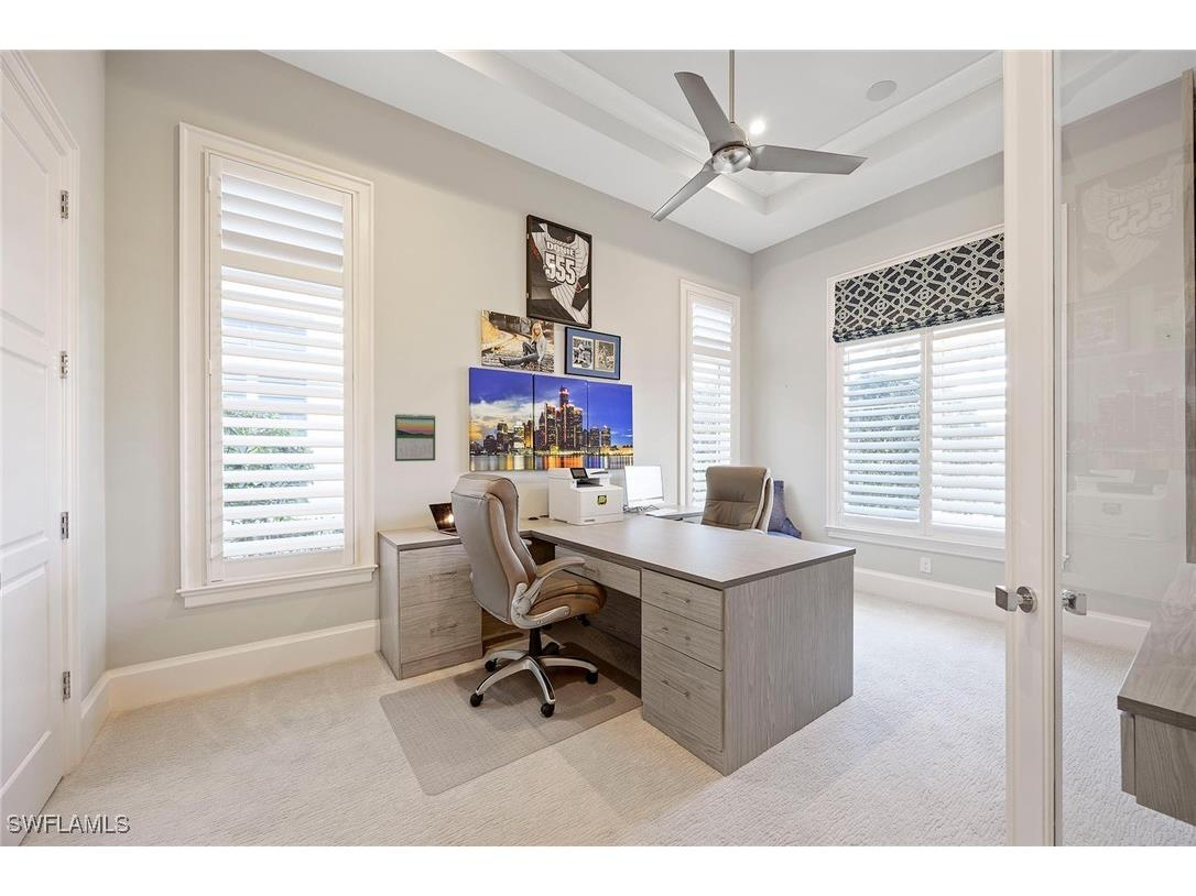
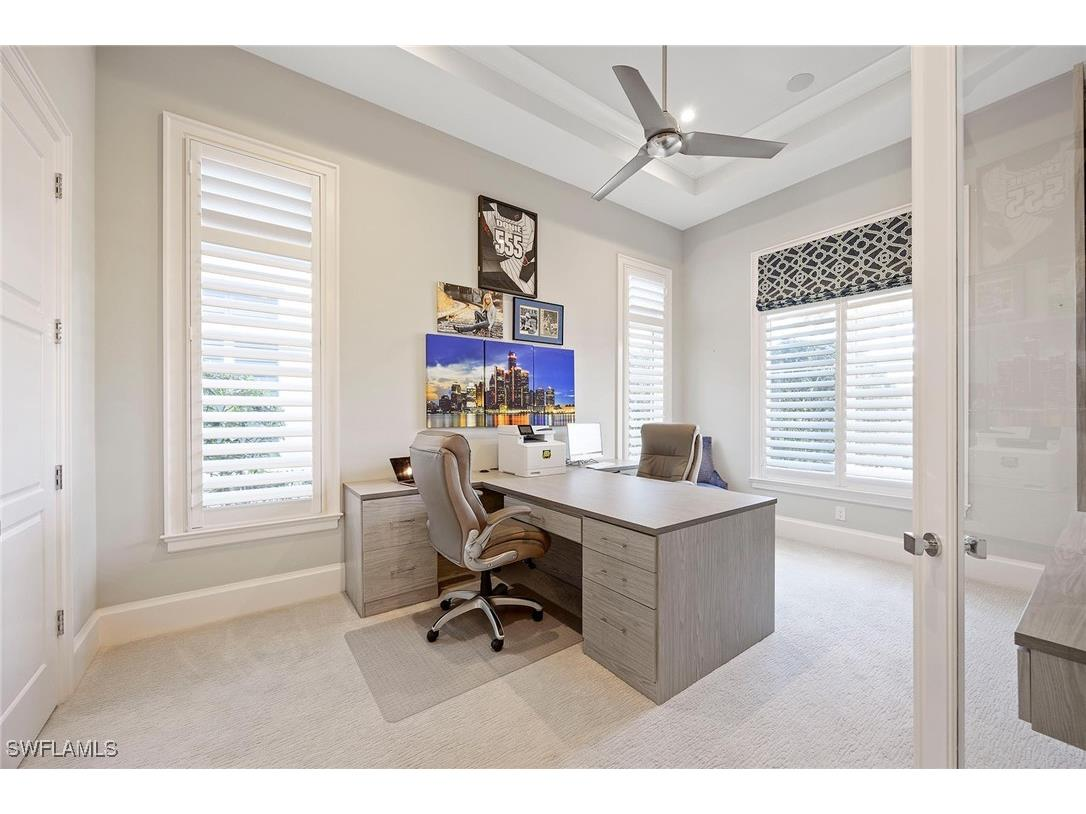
- calendar [394,413,436,462]
